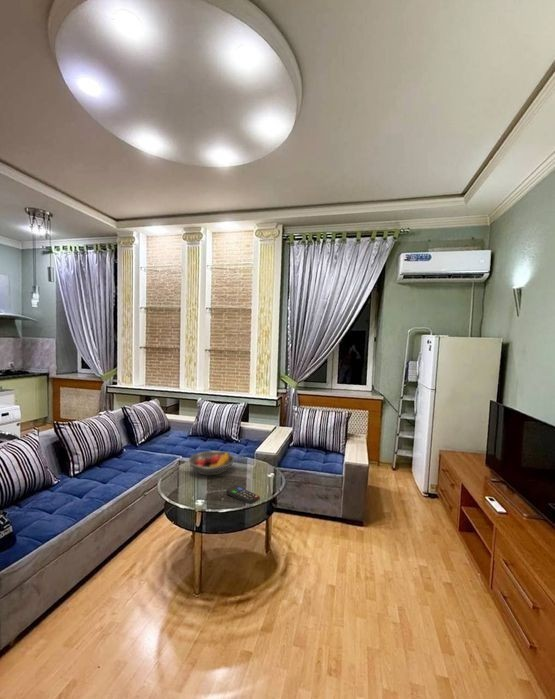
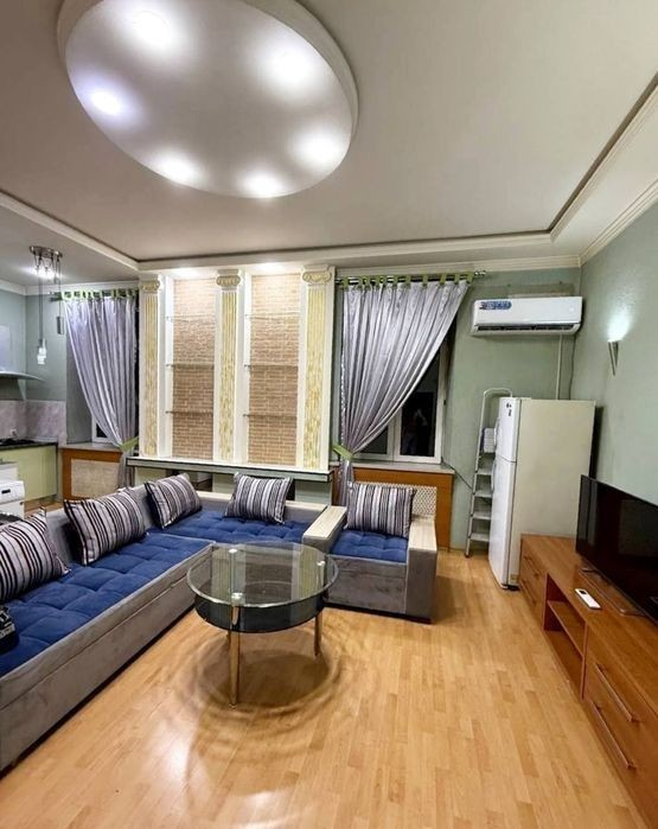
- remote control [225,484,261,505]
- fruit bowl [188,450,236,476]
